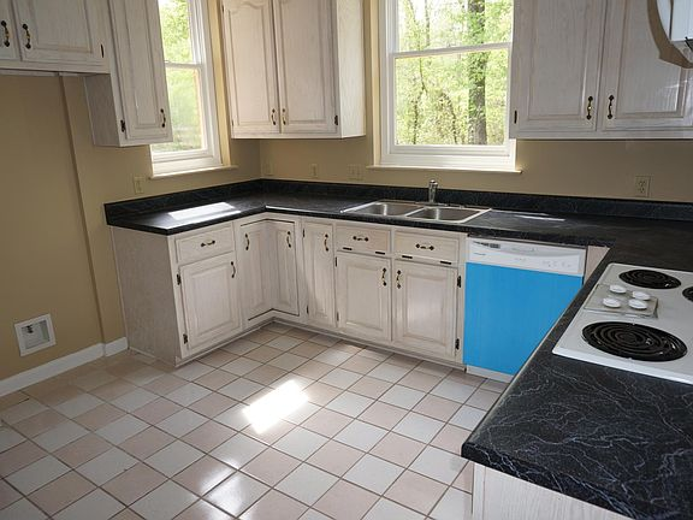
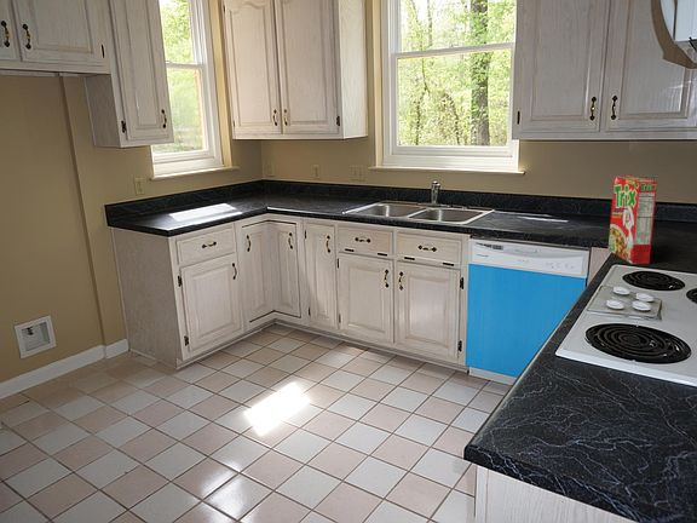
+ cereal box [607,174,658,265]
